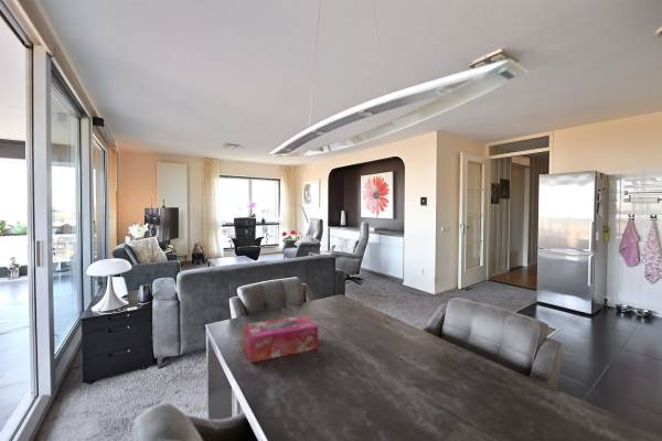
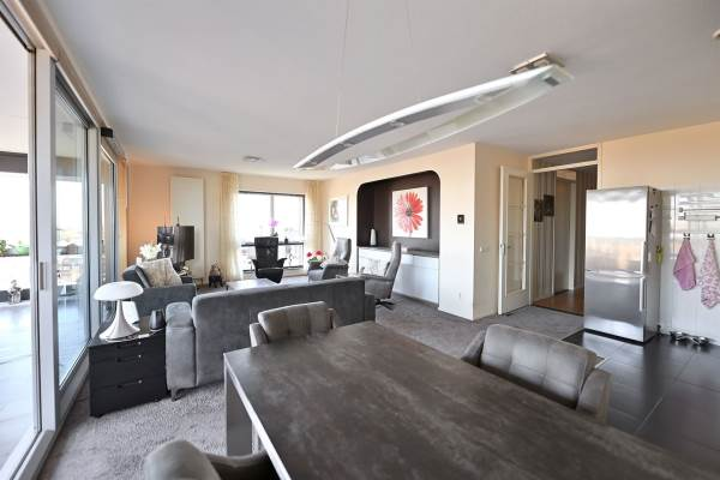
- tissue box [243,314,319,364]
